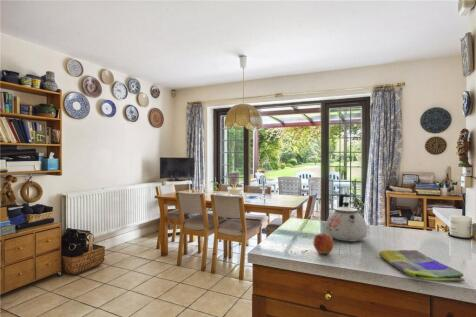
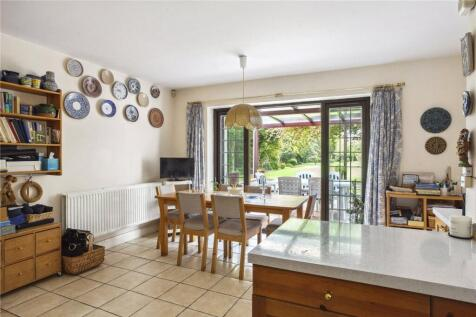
- kettle [325,193,368,242]
- dish towel [378,249,466,282]
- apple [313,233,335,255]
